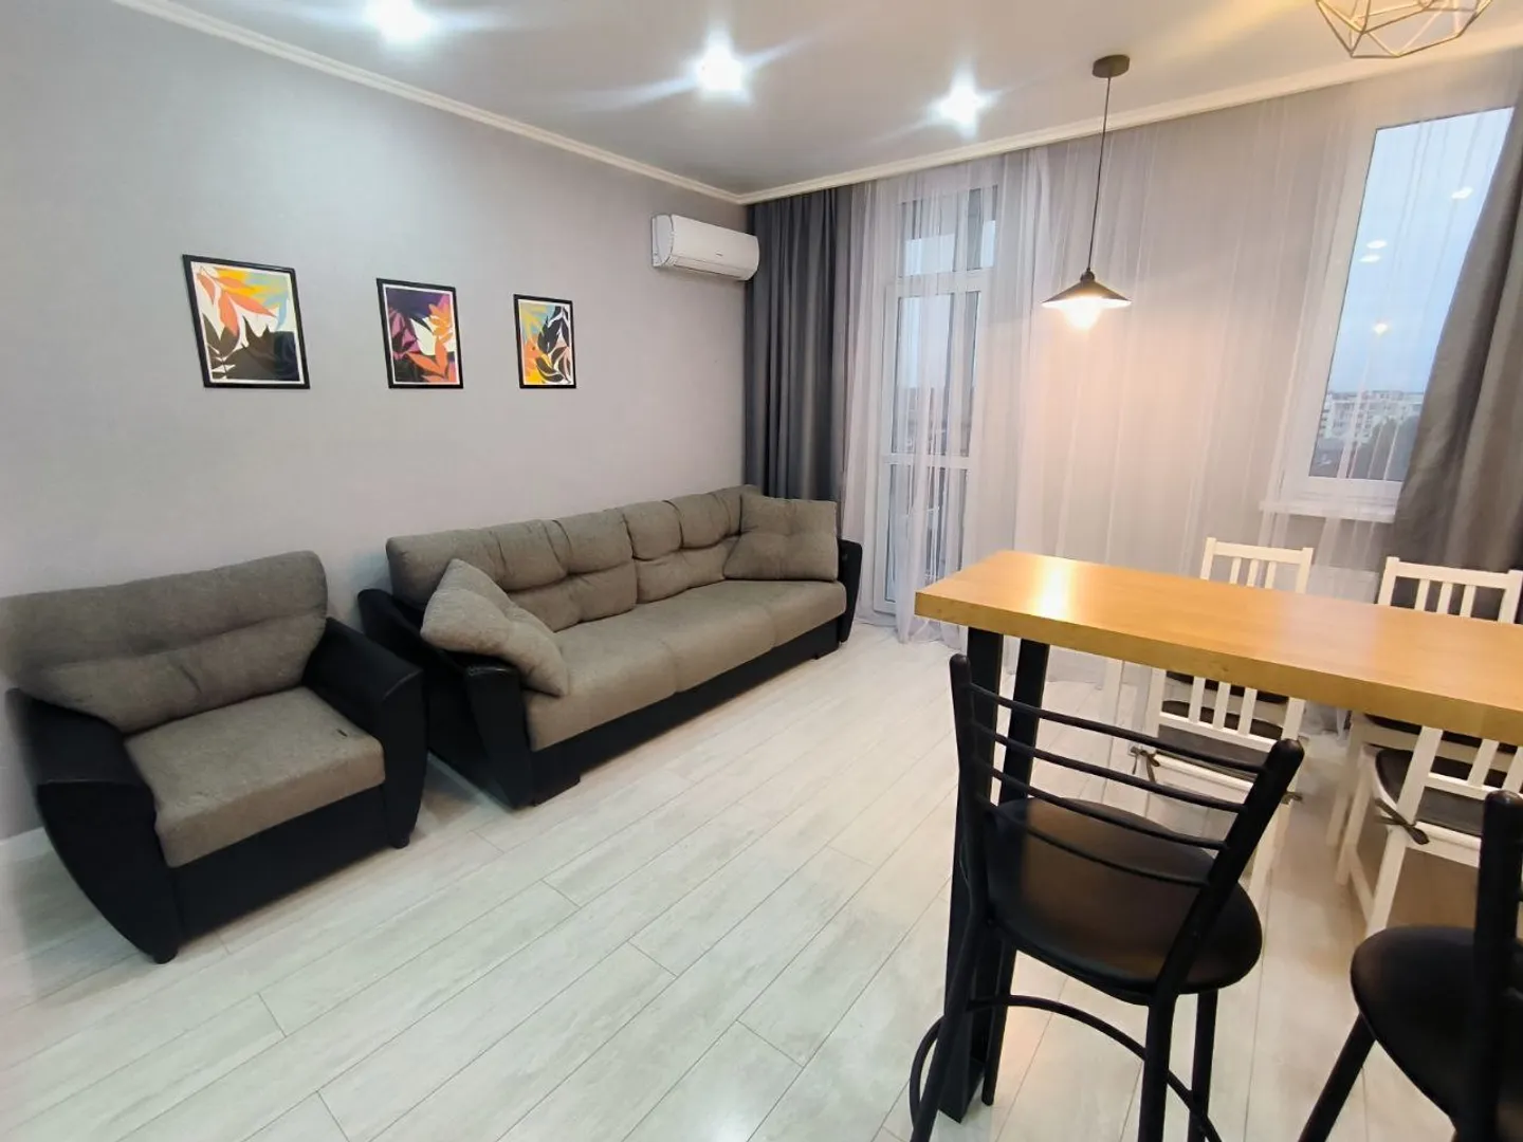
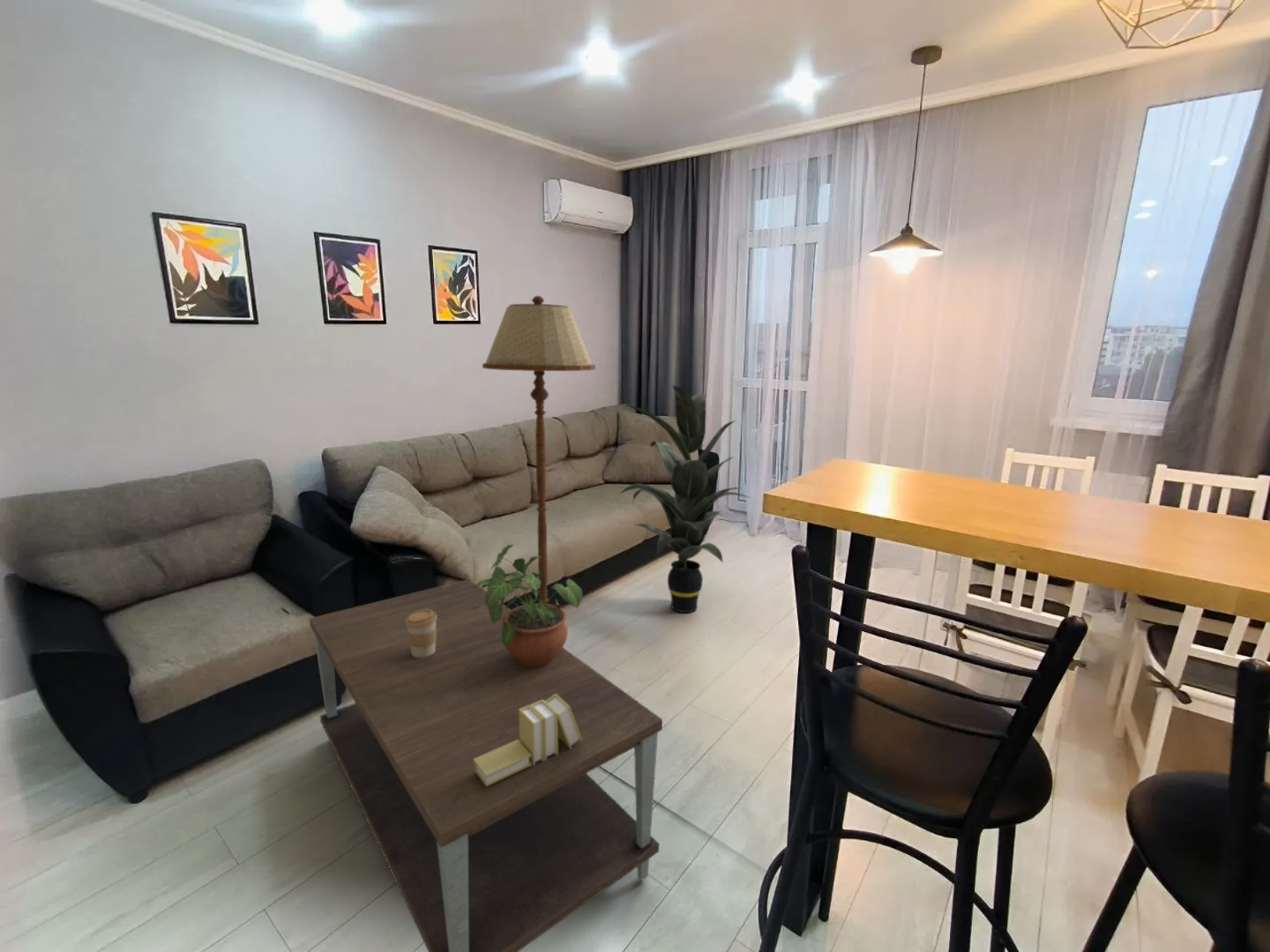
+ potted plant [474,544,583,667]
+ indoor plant [617,384,752,614]
+ floor lamp [482,295,596,604]
+ books [474,694,582,786]
+ coffee table [309,578,663,952]
+ coffee cup [406,609,437,658]
